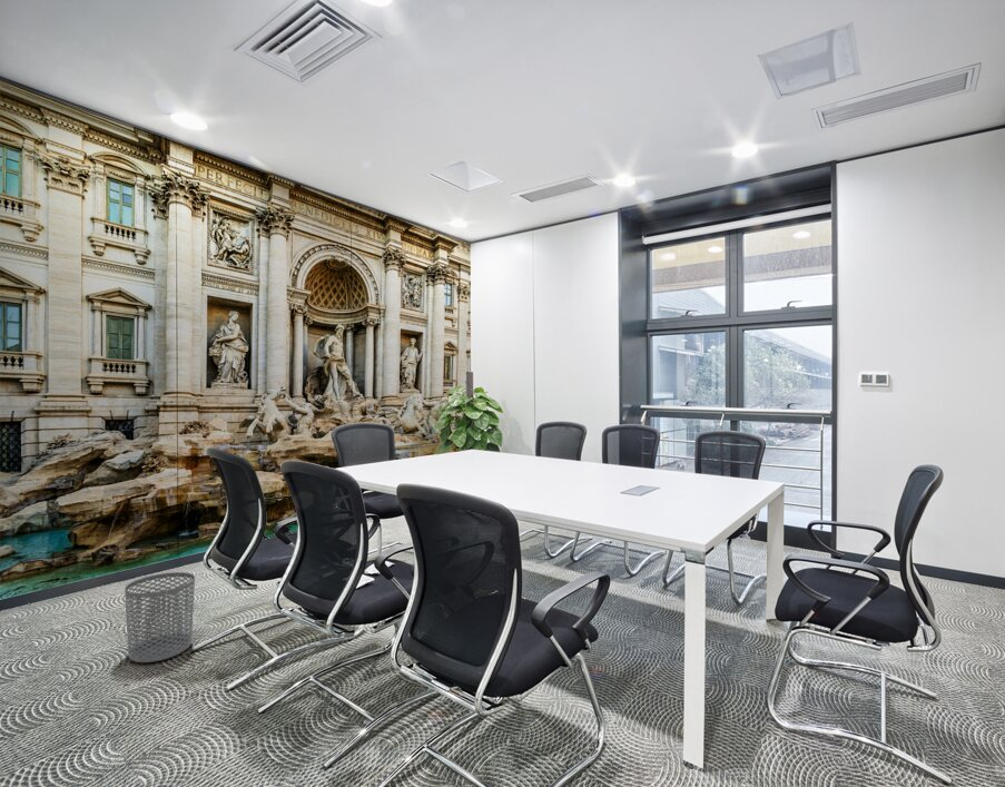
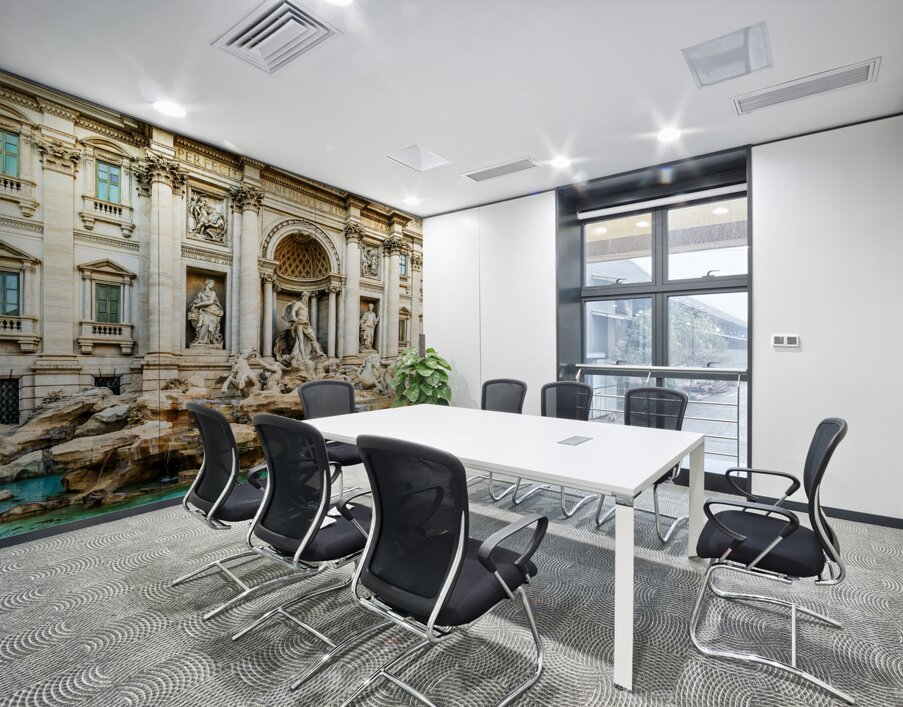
- waste bin [124,571,196,663]
